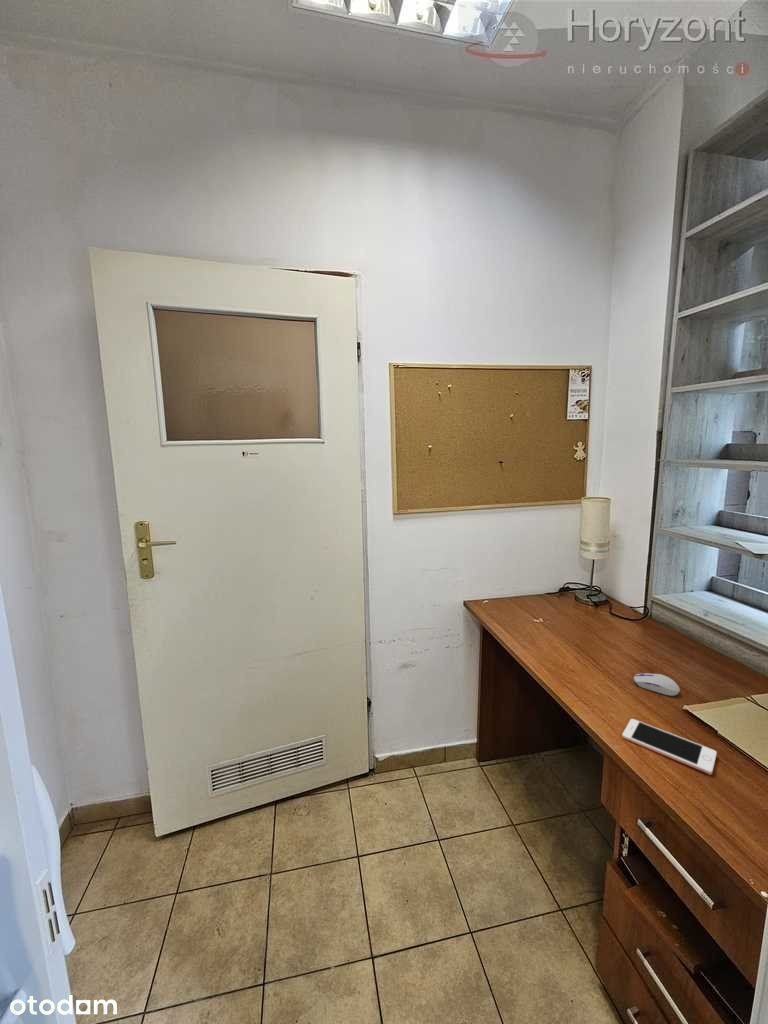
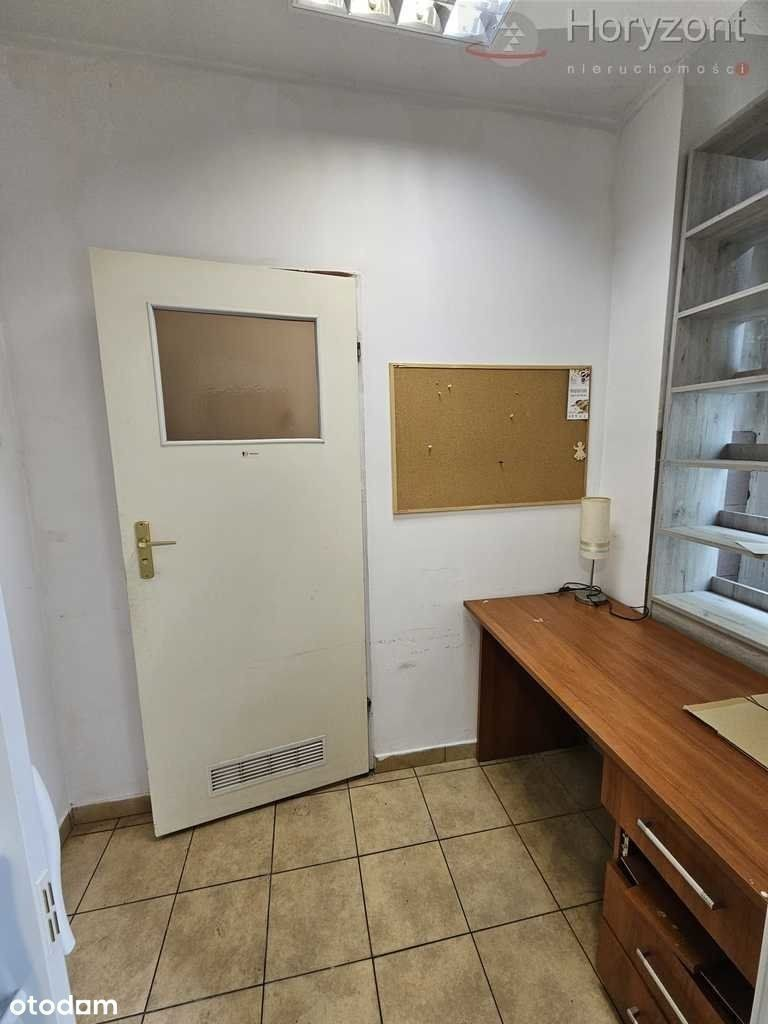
- cell phone [621,718,718,776]
- computer mouse [633,672,681,697]
